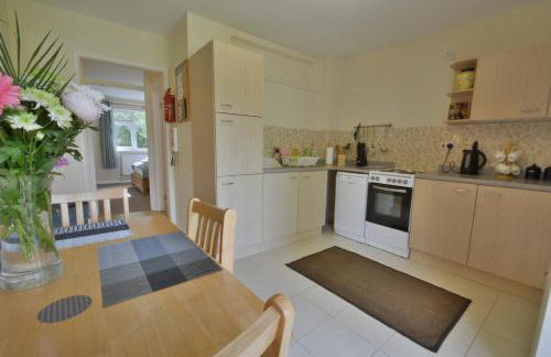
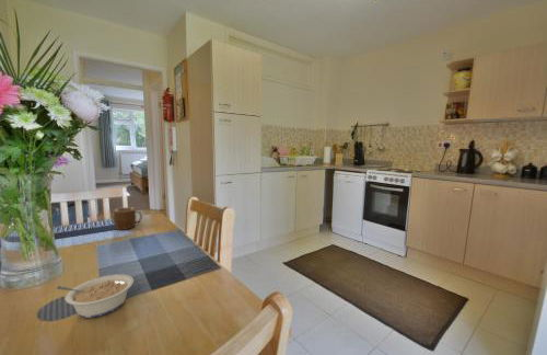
+ mug [112,206,143,231]
+ legume [56,273,135,319]
